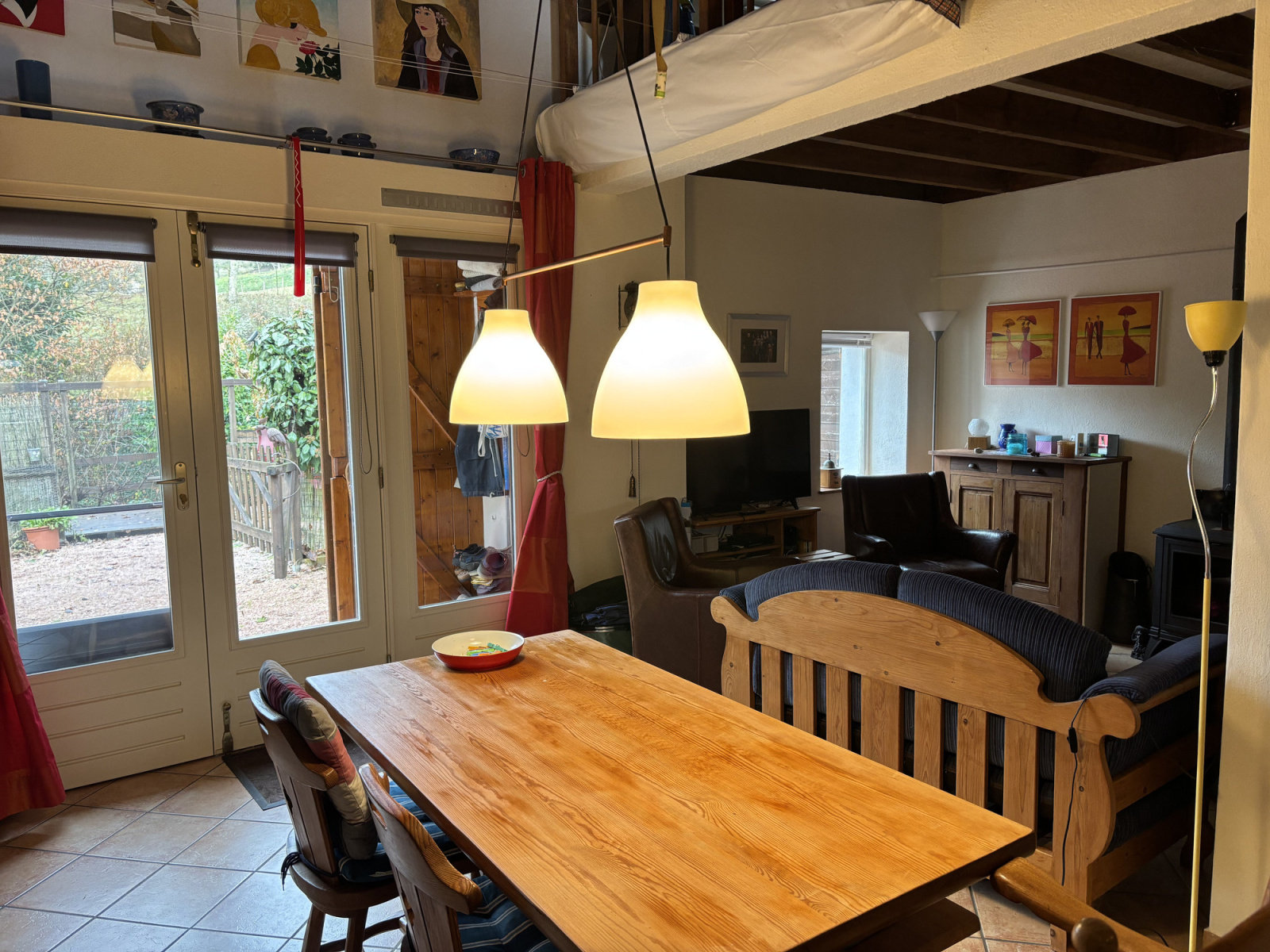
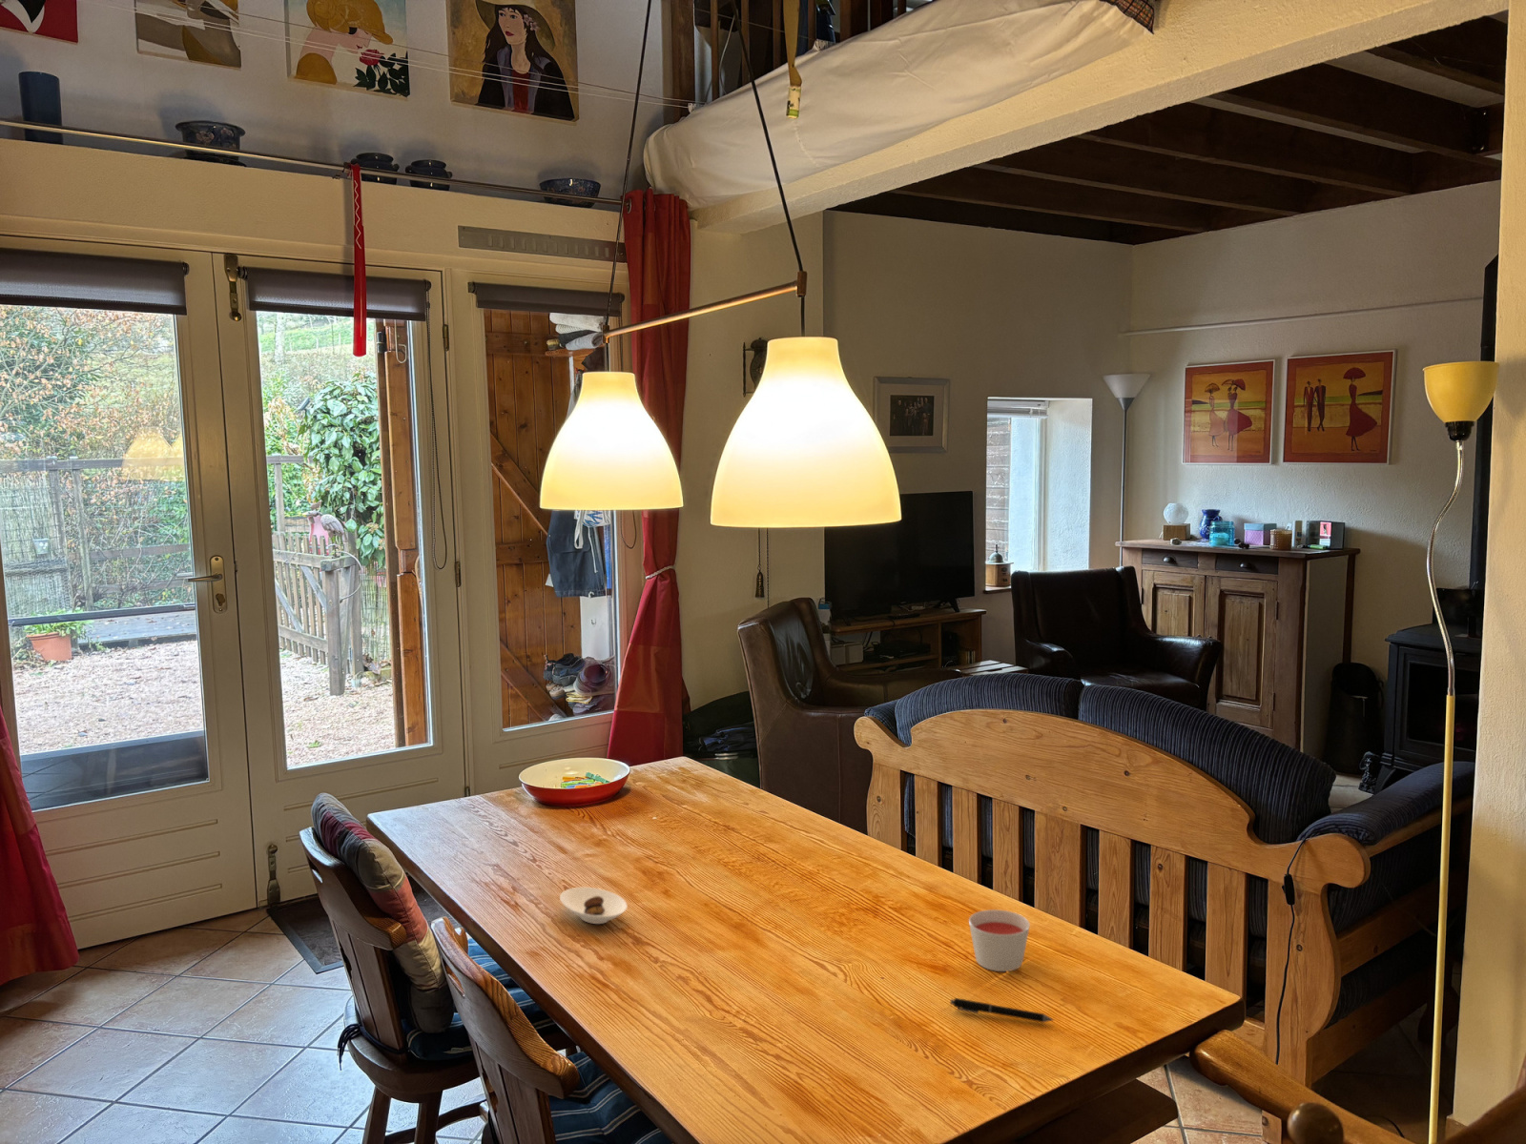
+ saucer [559,887,628,925]
+ pen [949,997,1055,1024]
+ candle [968,908,1031,972]
